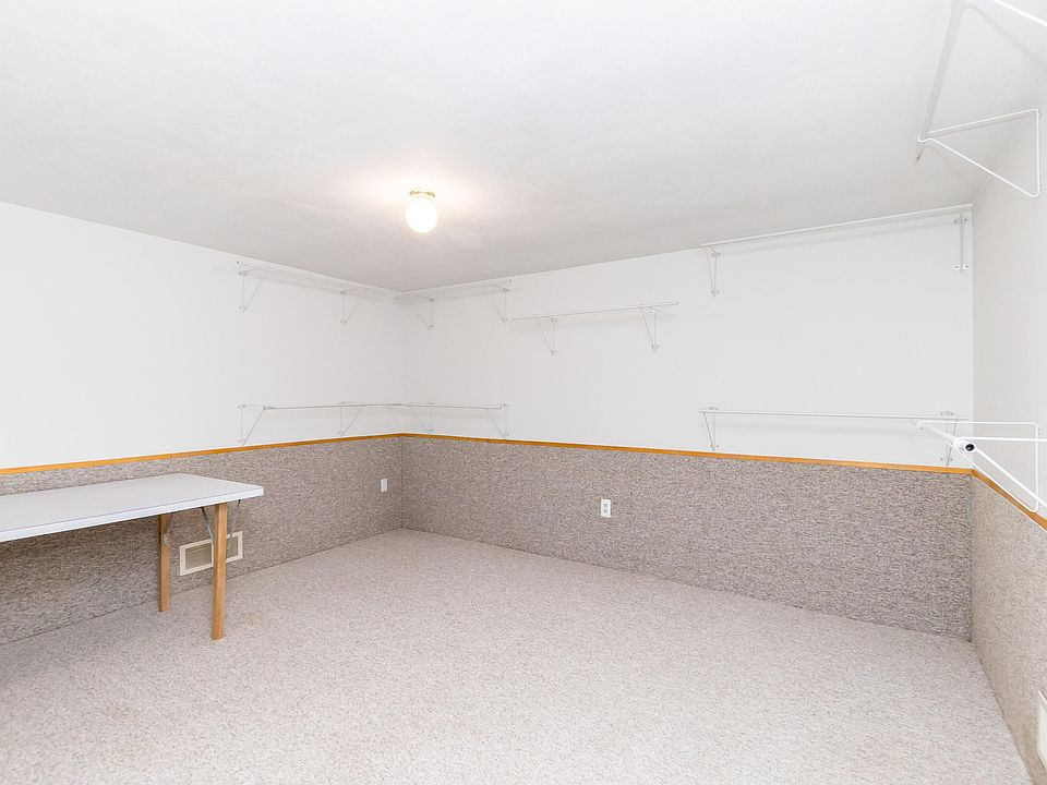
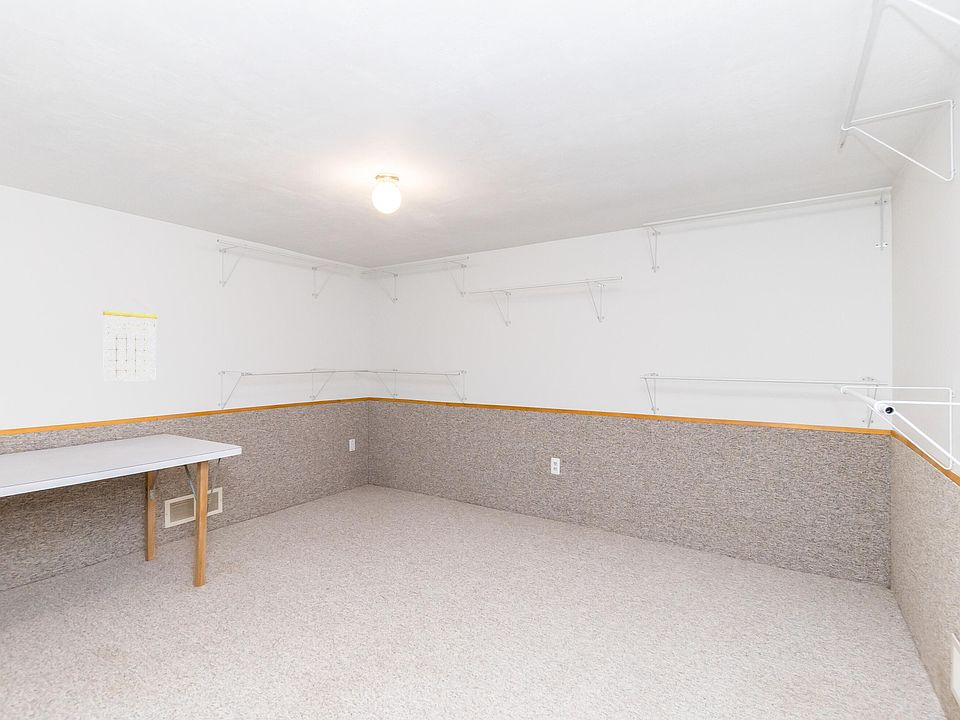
+ calendar [102,299,158,382]
